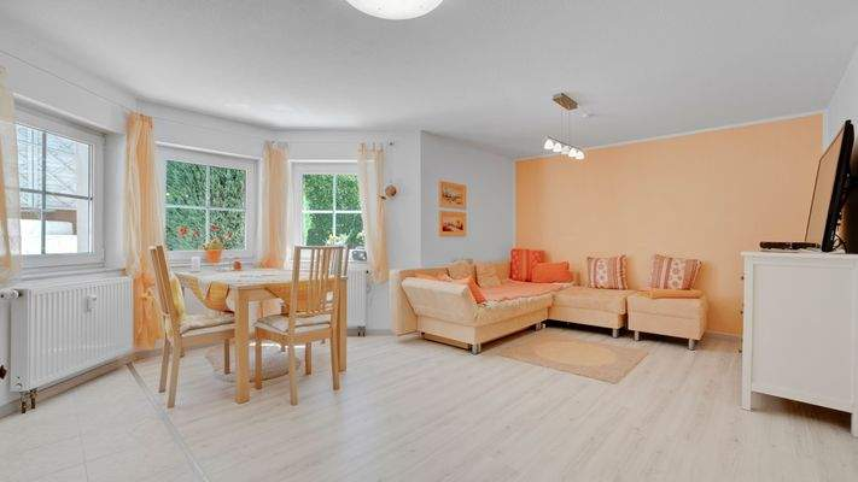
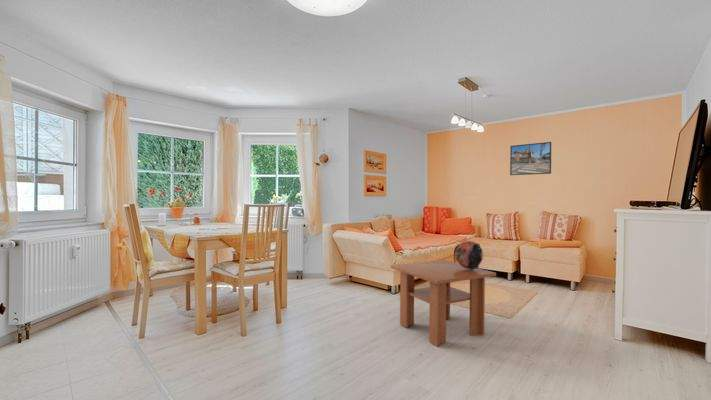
+ coffee table [390,259,497,348]
+ vase [453,238,484,270]
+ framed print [509,141,552,176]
